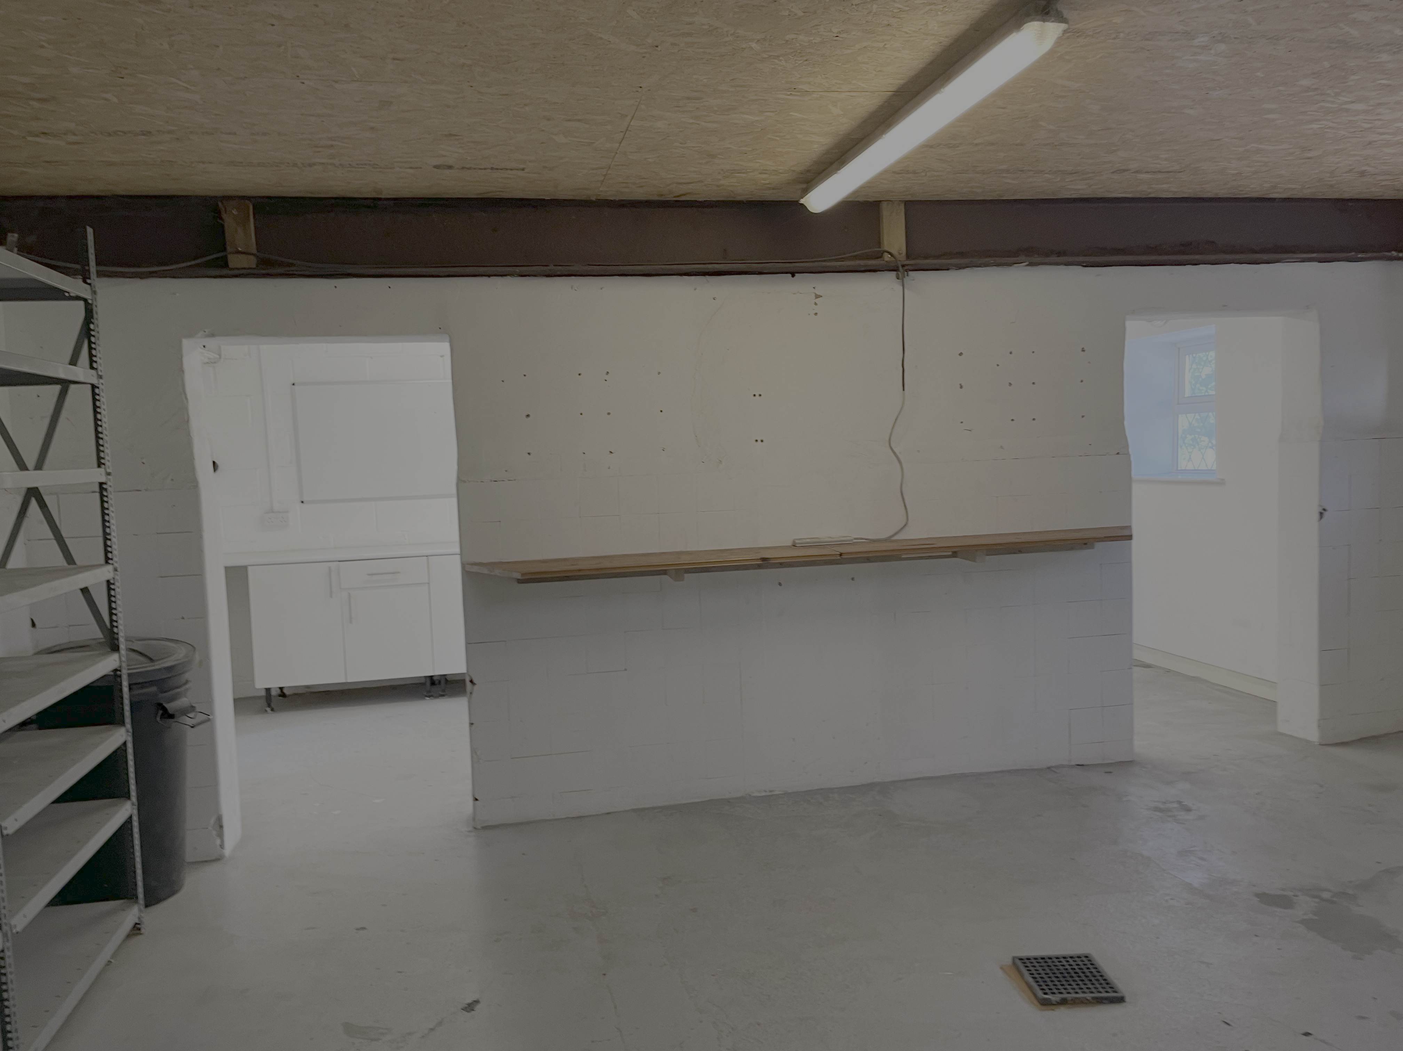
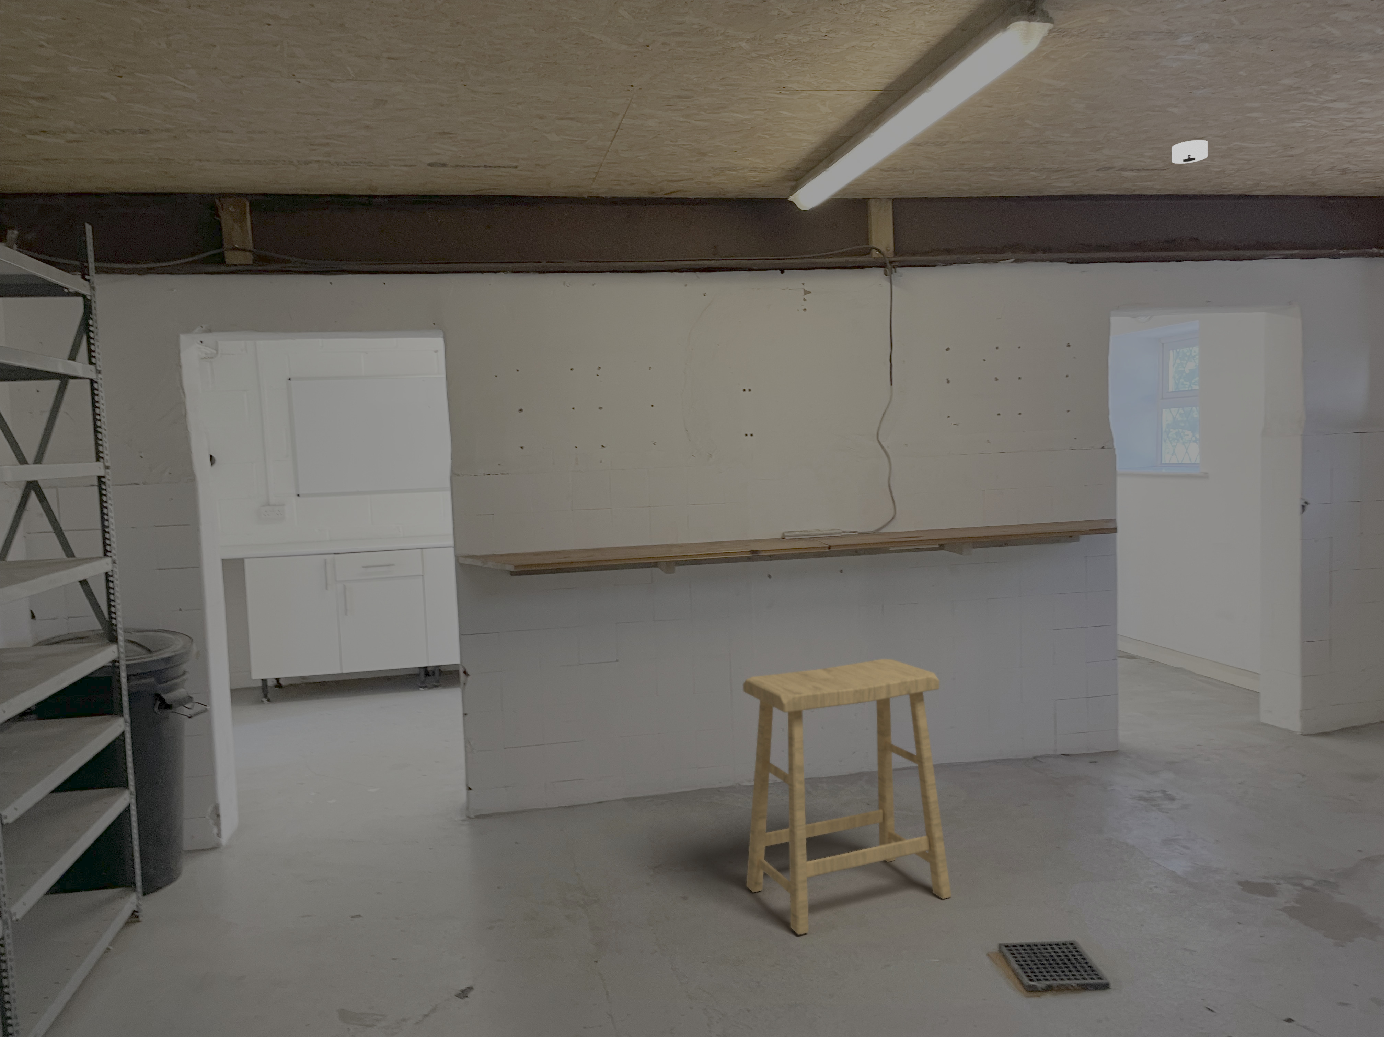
+ smoke detector [1171,139,1207,163]
+ stool [743,659,951,936]
